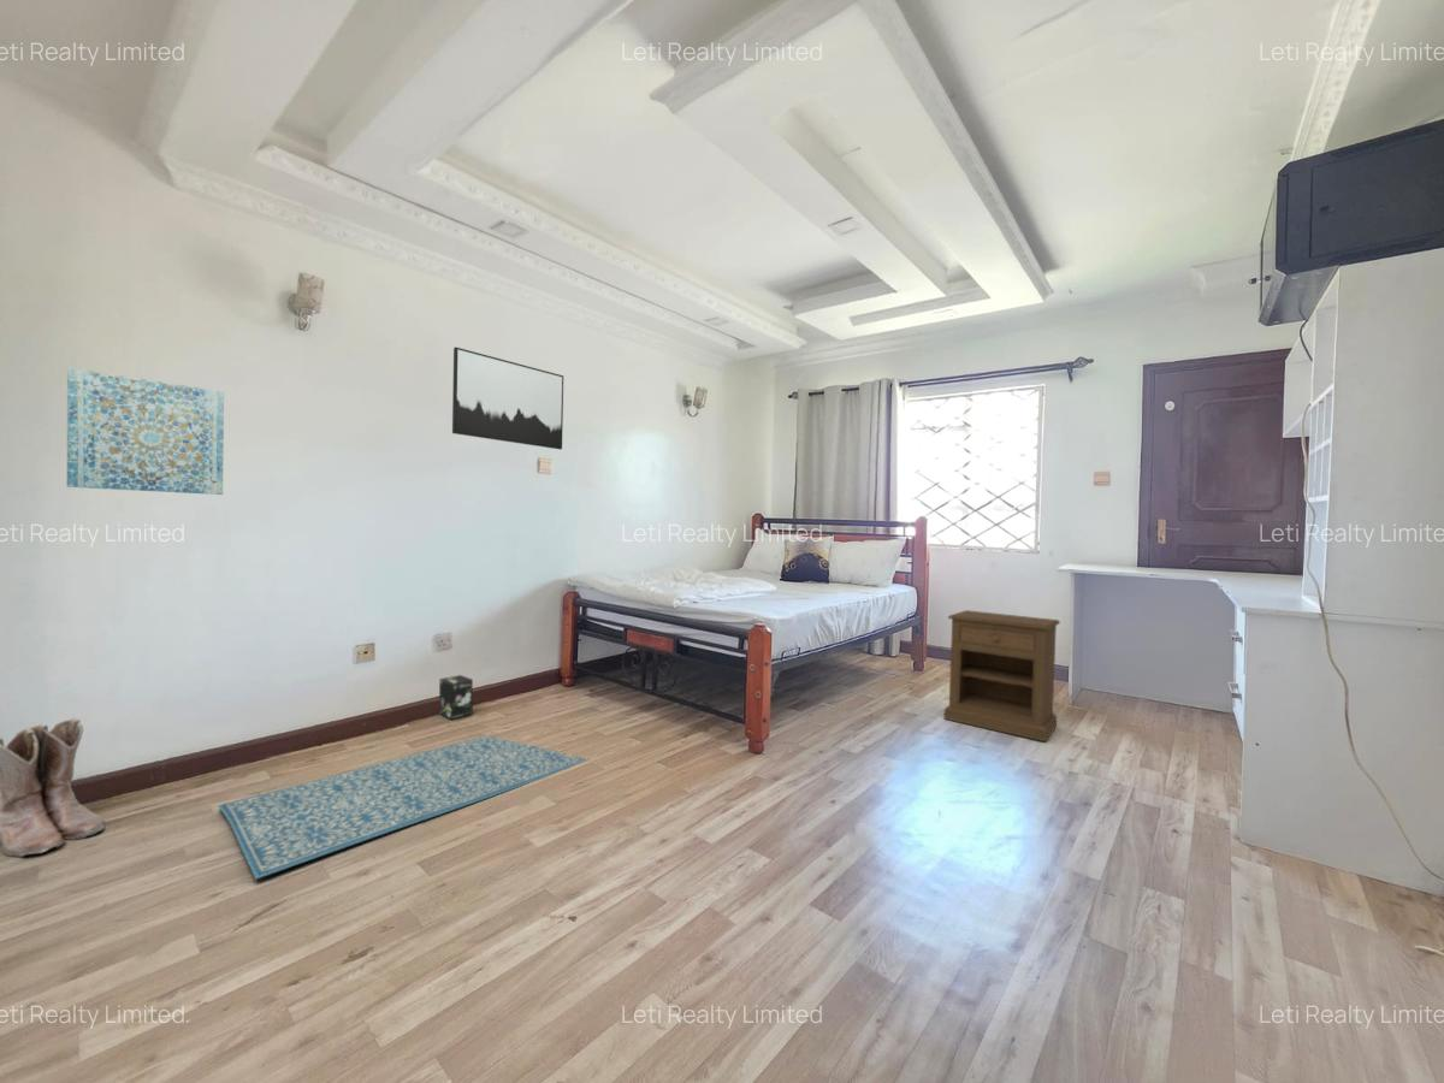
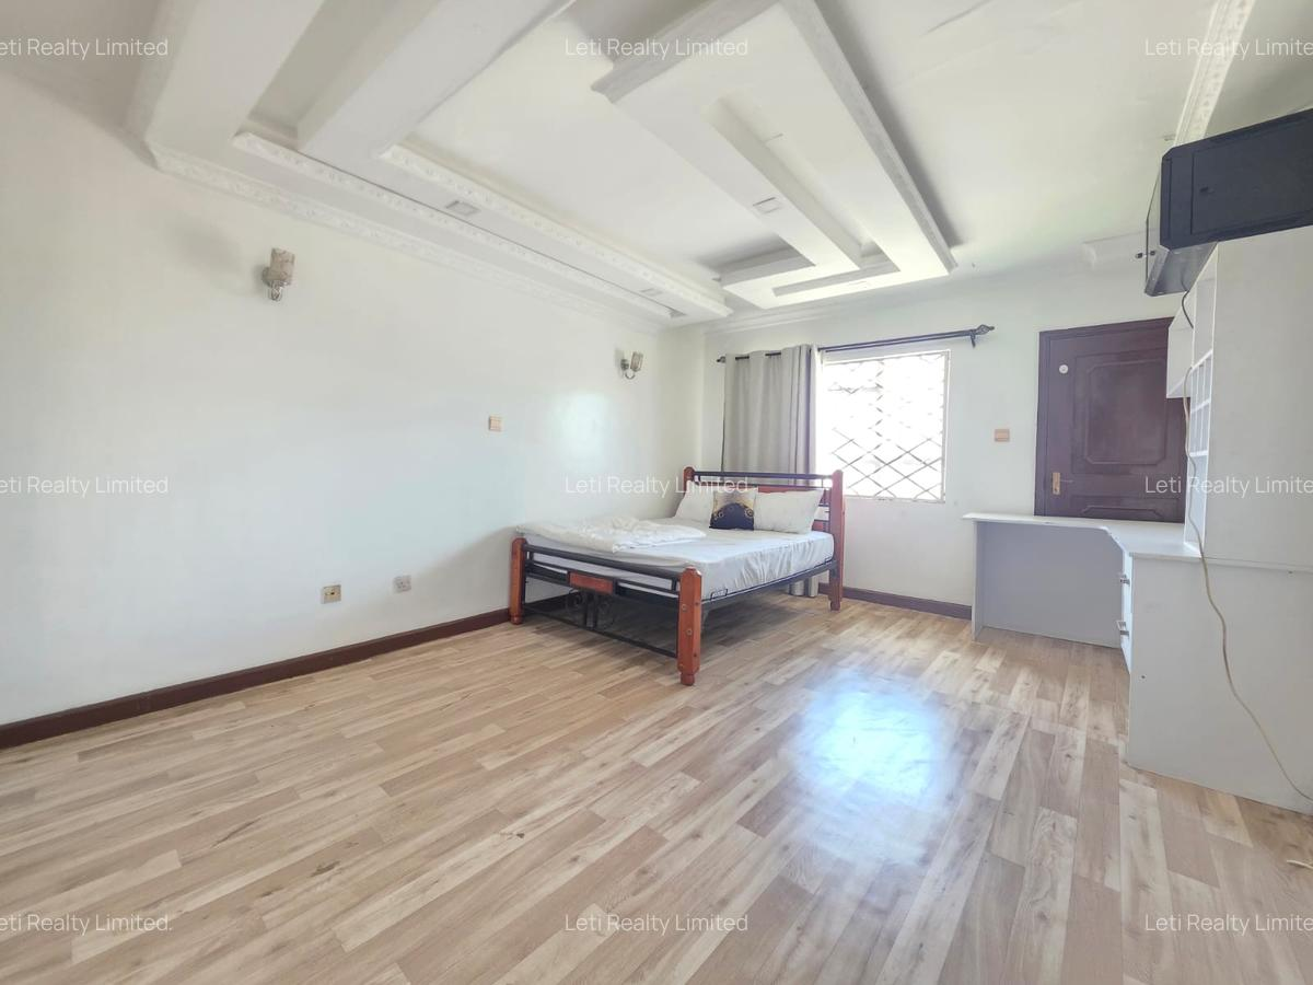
- nightstand [942,609,1061,742]
- wall art [451,347,564,451]
- boots [0,717,106,858]
- wall art [66,367,225,496]
- box [438,674,474,721]
- rug [217,734,590,881]
